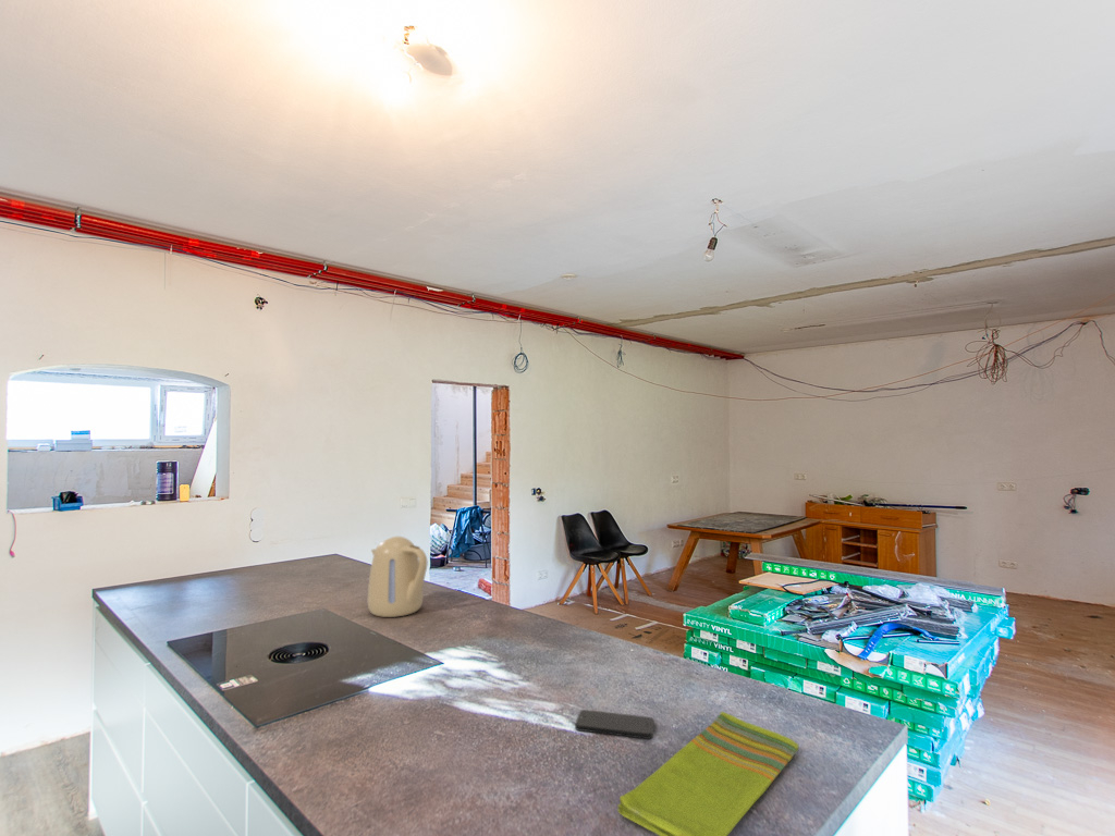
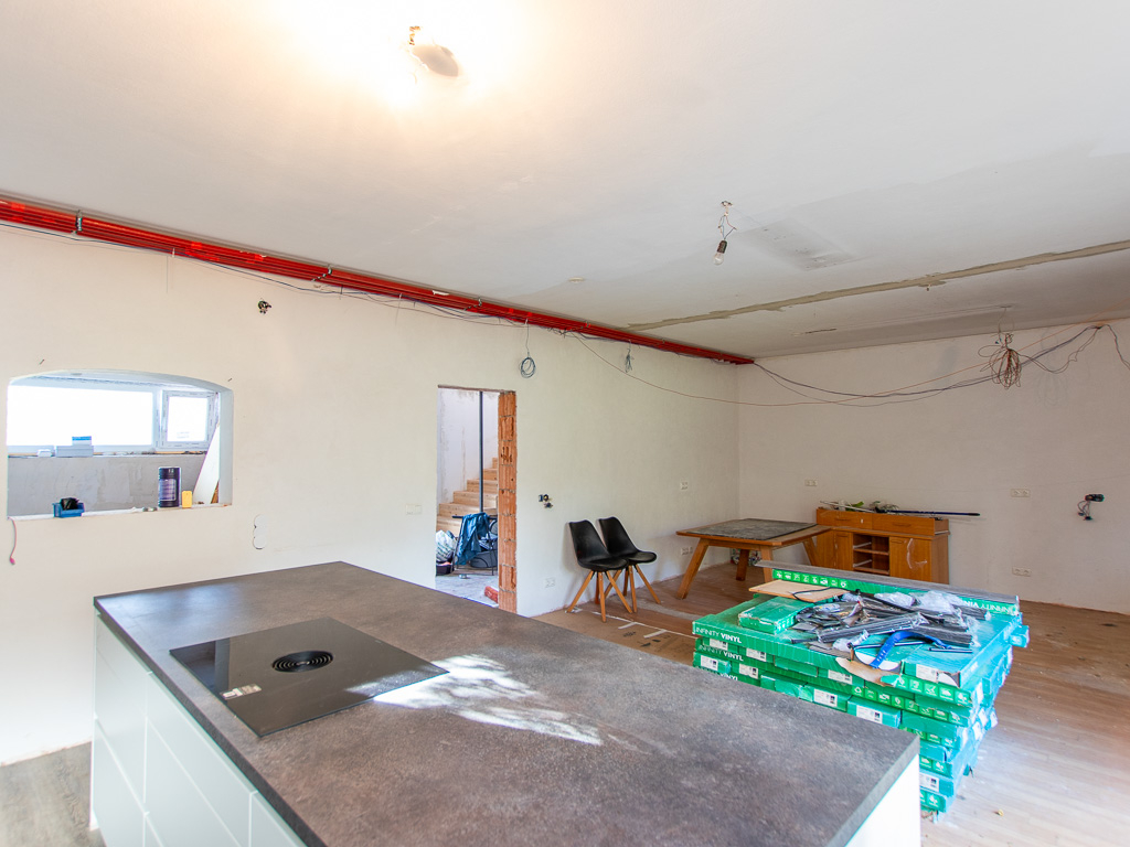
- kettle [366,536,428,618]
- smartphone [574,709,655,740]
- dish towel [616,711,799,836]
